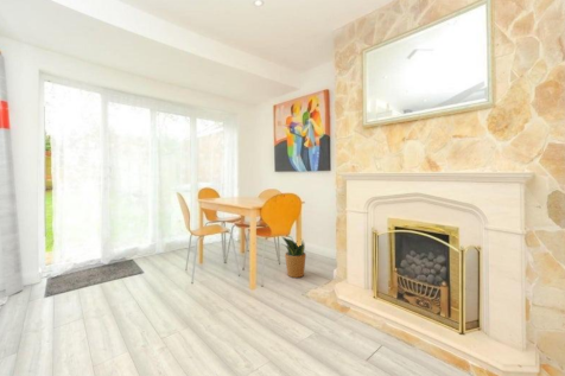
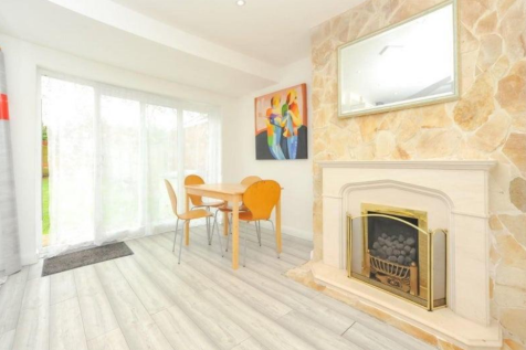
- potted plant [281,236,307,279]
